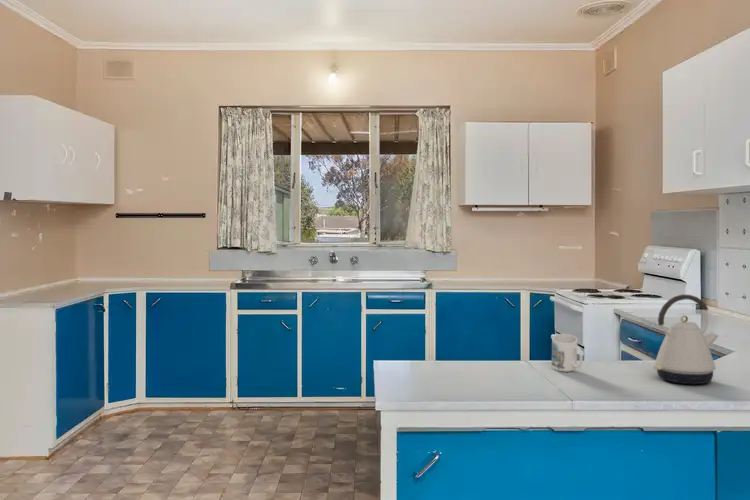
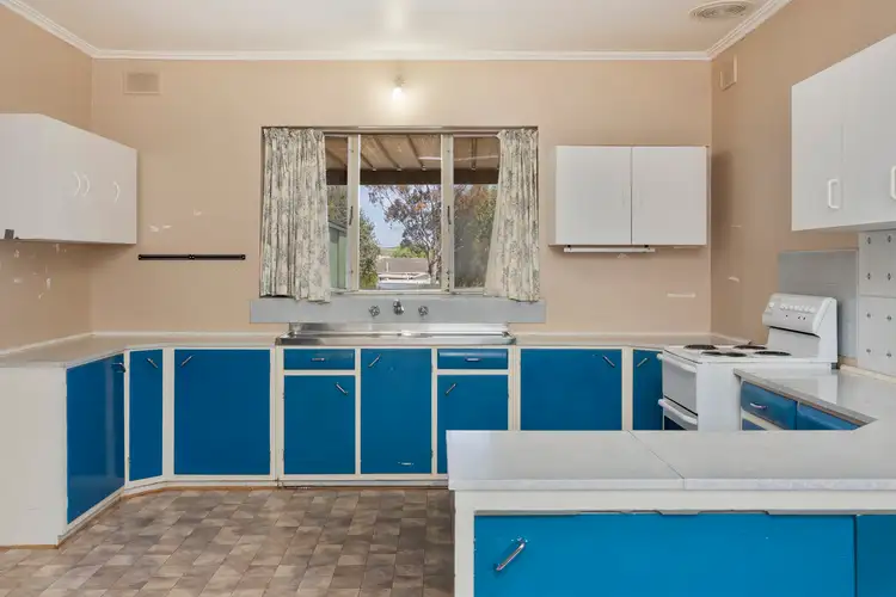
- mug [551,333,584,373]
- kettle [652,294,719,385]
